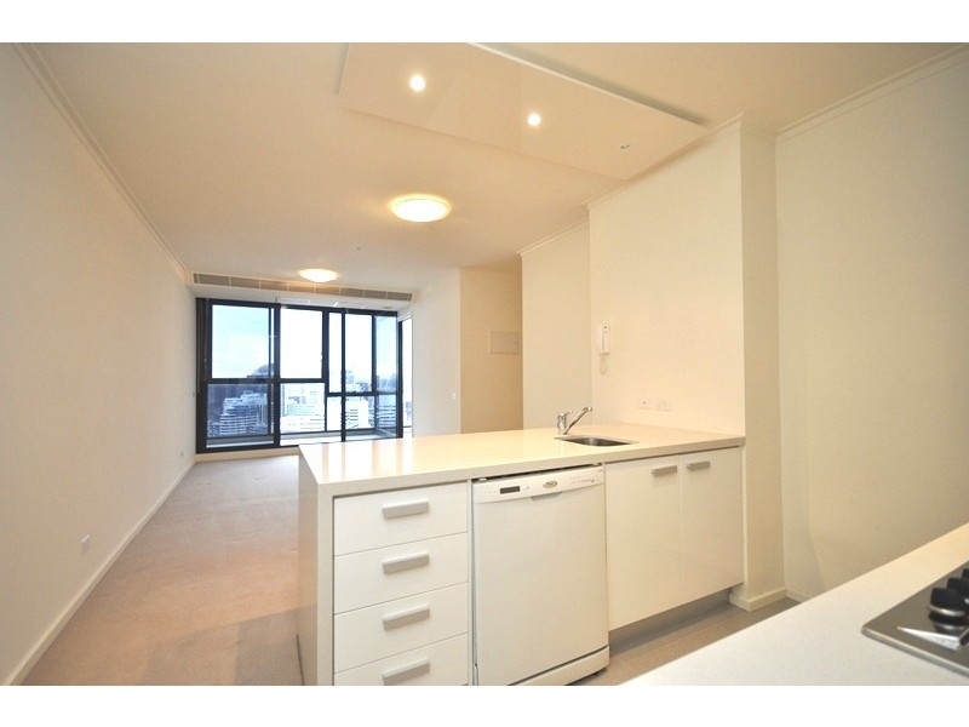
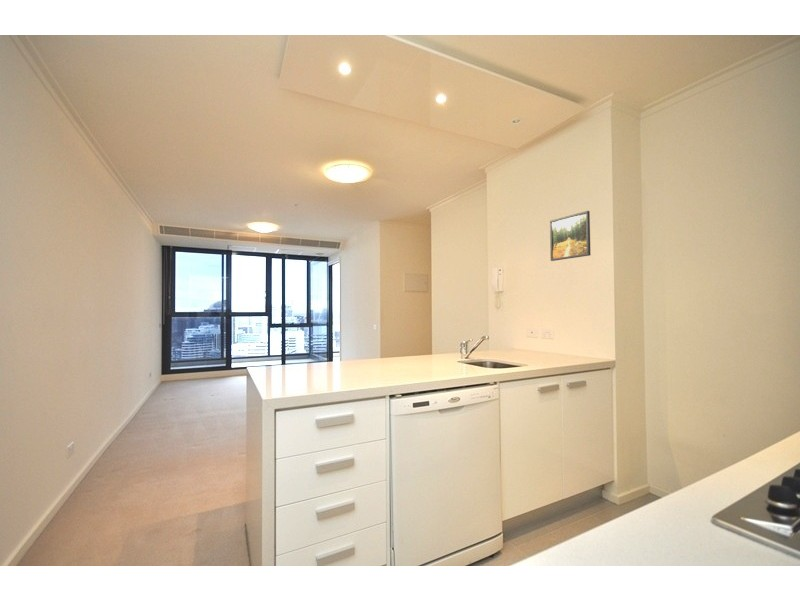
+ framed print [549,210,592,262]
